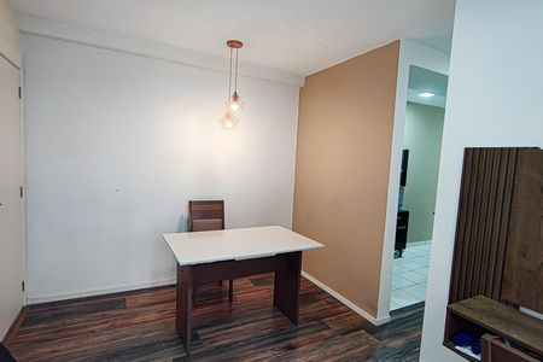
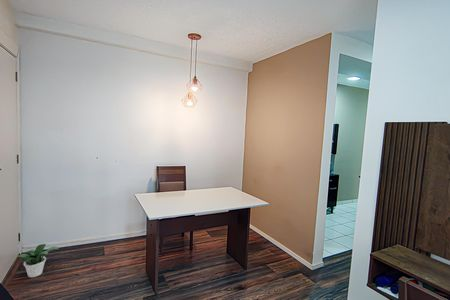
+ potted plant [16,243,60,278]
